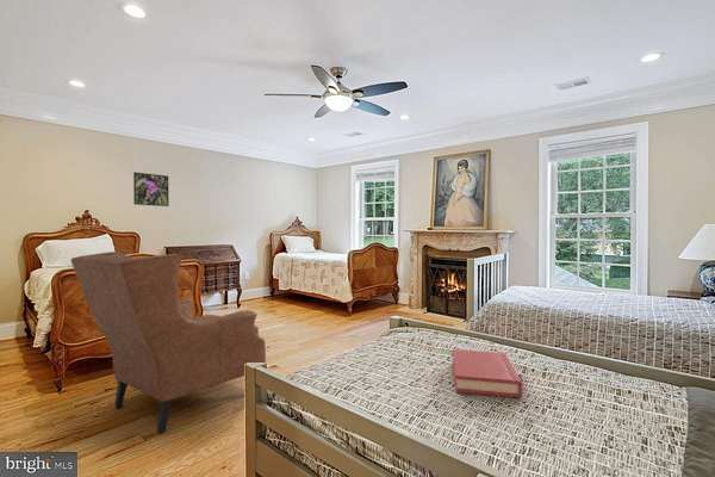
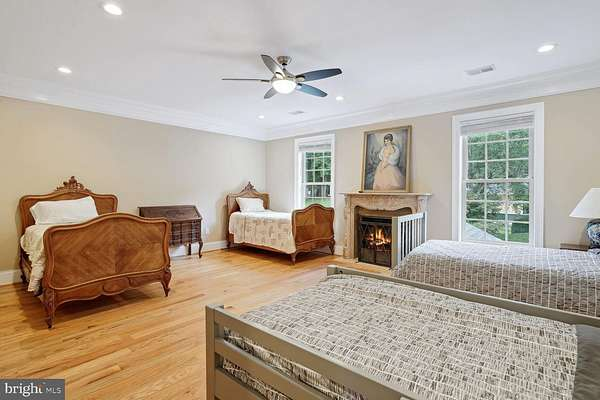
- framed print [132,171,170,207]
- hardback book [452,348,523,398]
- chair [70,250,267,435]
